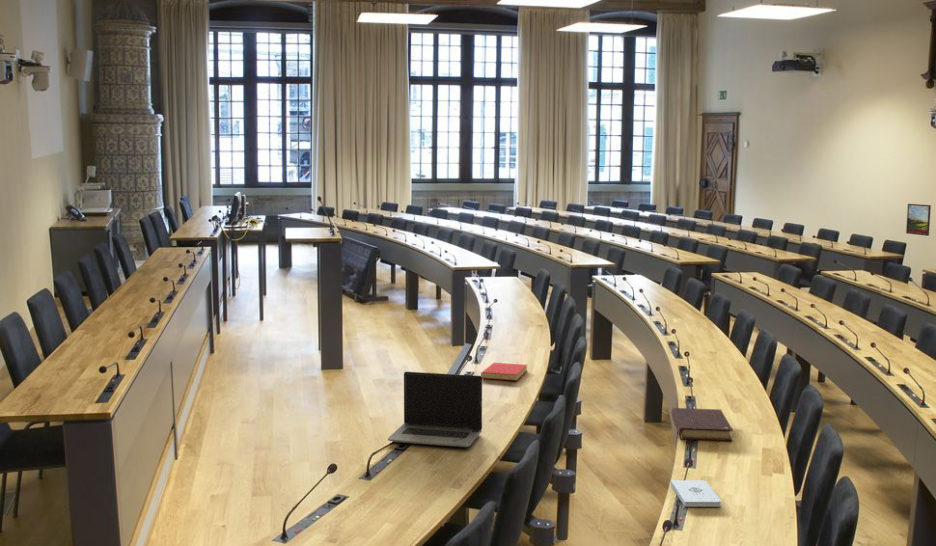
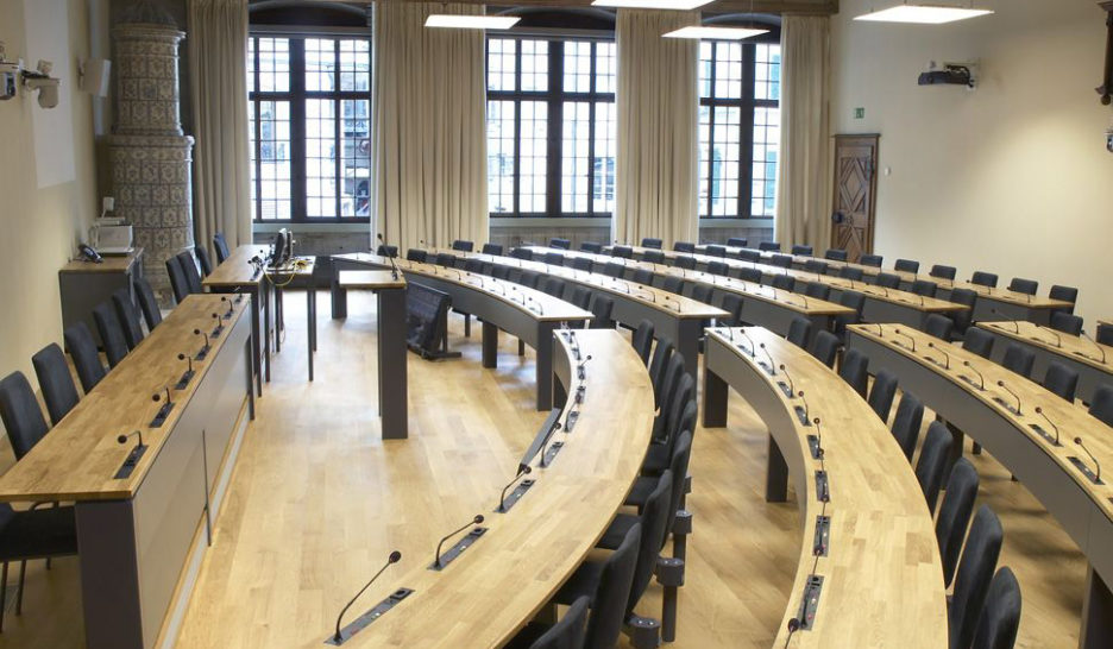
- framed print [905,203,932,237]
- notepad [670,479,722,508]
- laptop computer [387,371,483,448]
- book [480,362,528,382]
- book [670,407,734,442]
